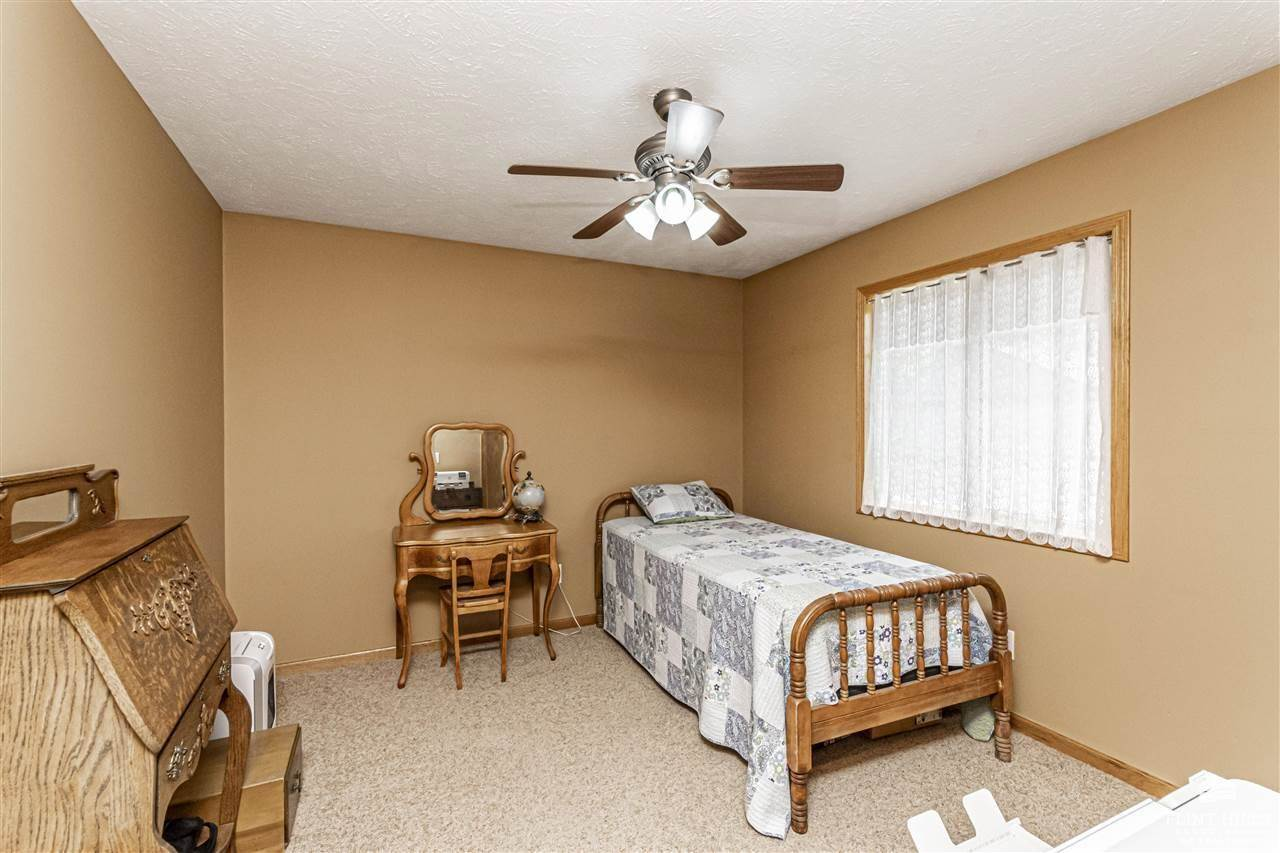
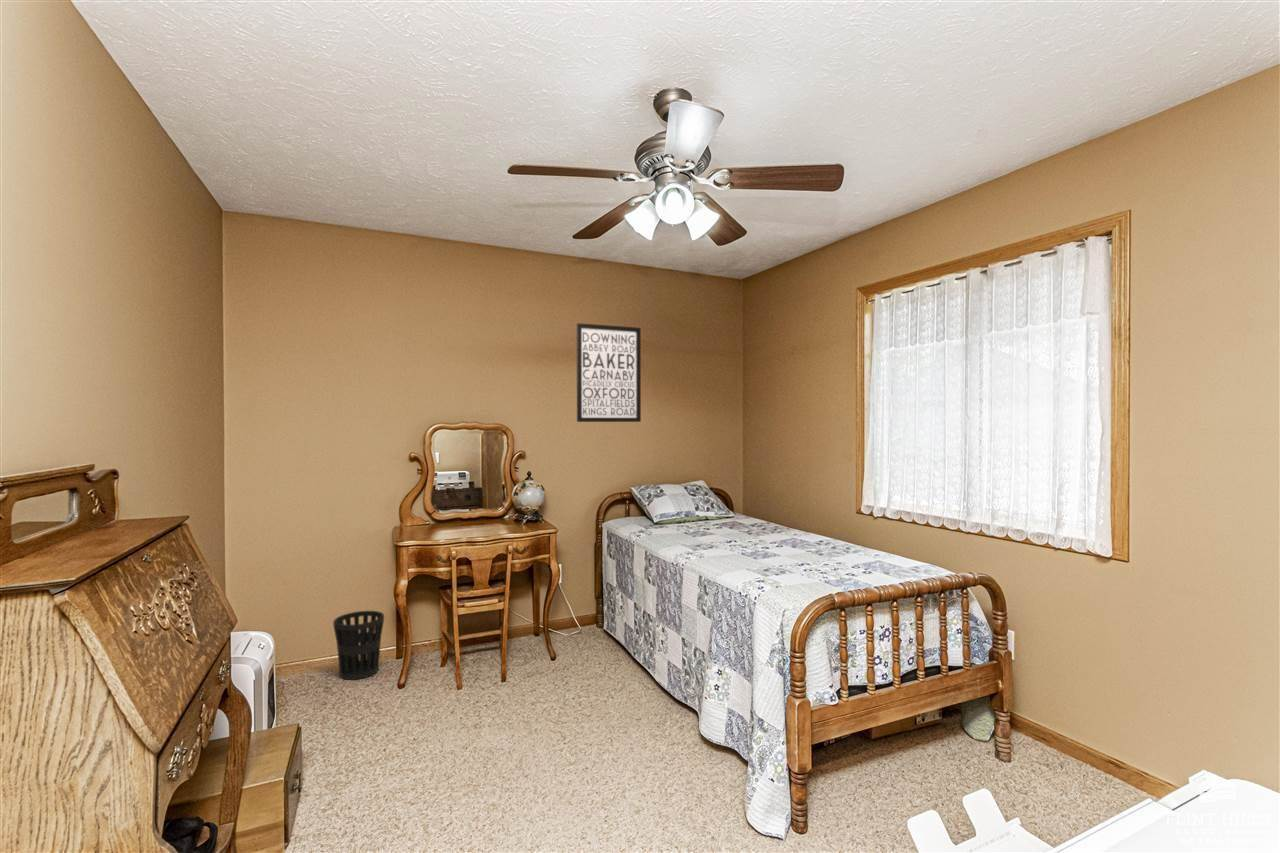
+ wastebasket [332,610,385,681]
+ wall art [576,322,642,423]
